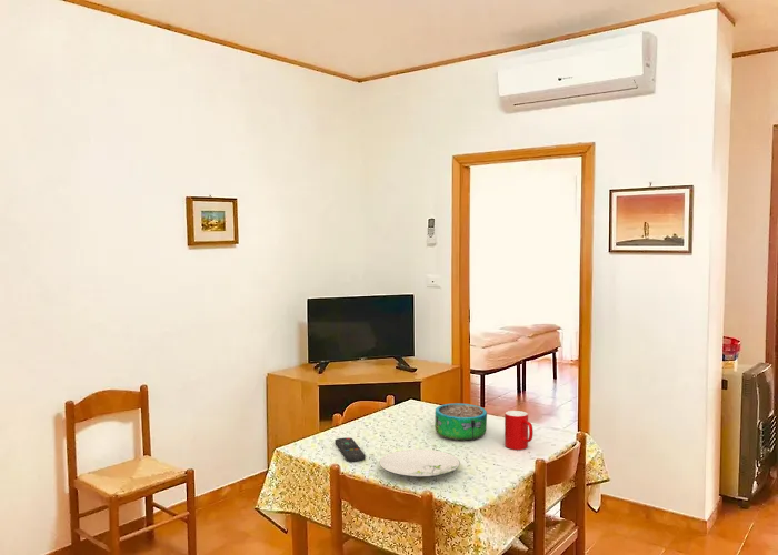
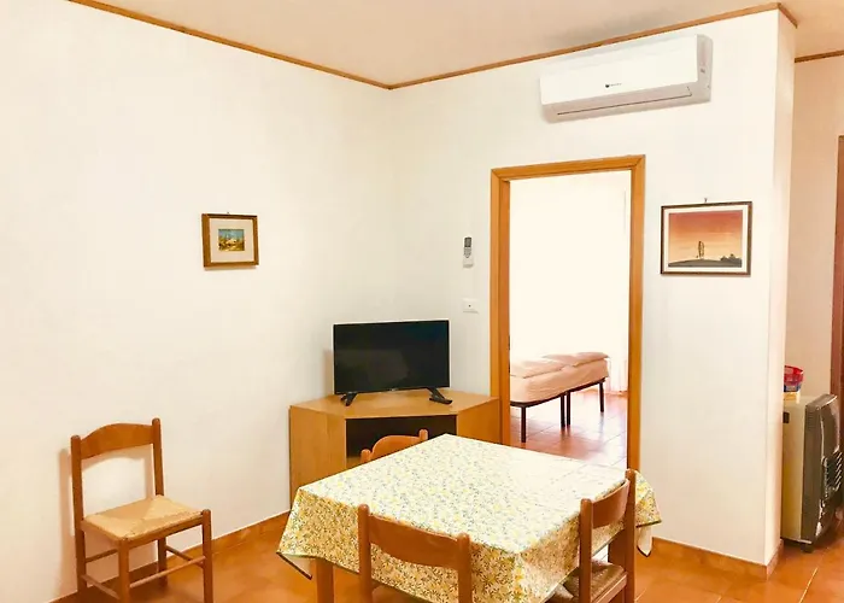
- plate [378,448,461,478]
- remote control [333,436,367,463]
- decorative bowl [433,402,488,442]
- cup [503,410,535,451]
